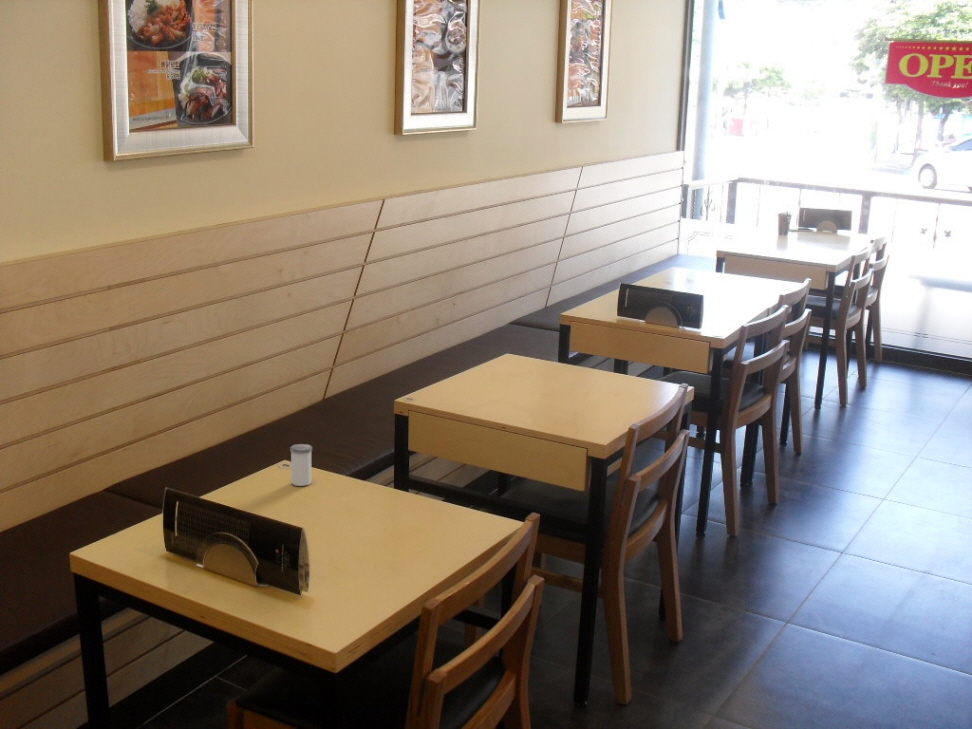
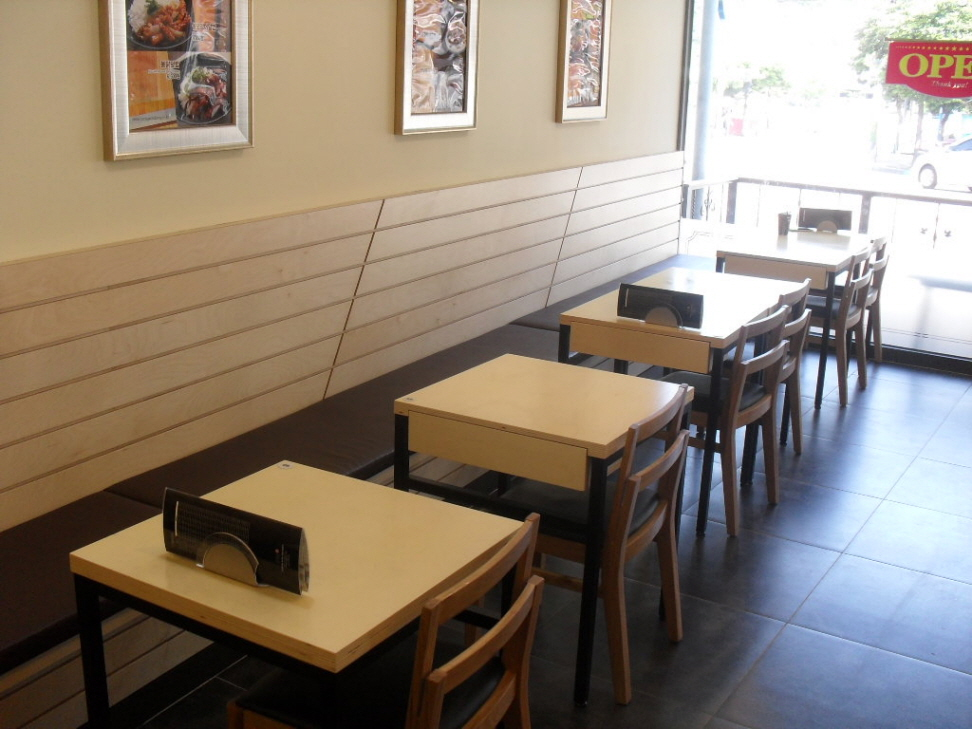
- salt shaker [289,443,313,487]
